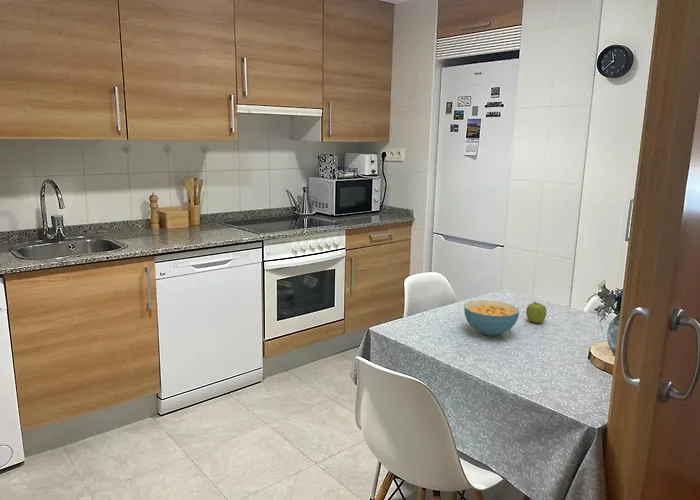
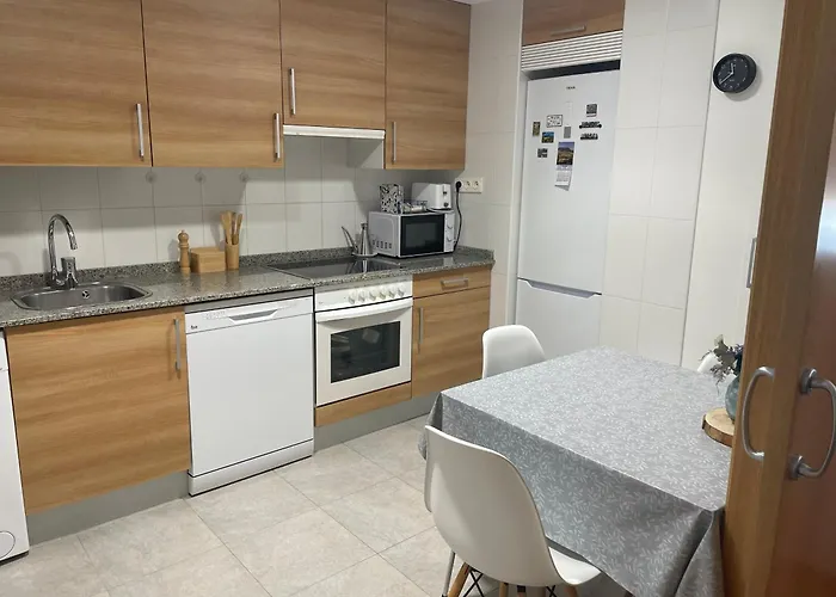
- fruit [525,300,547,324]
- cereal bowl [463,299,520,337]
